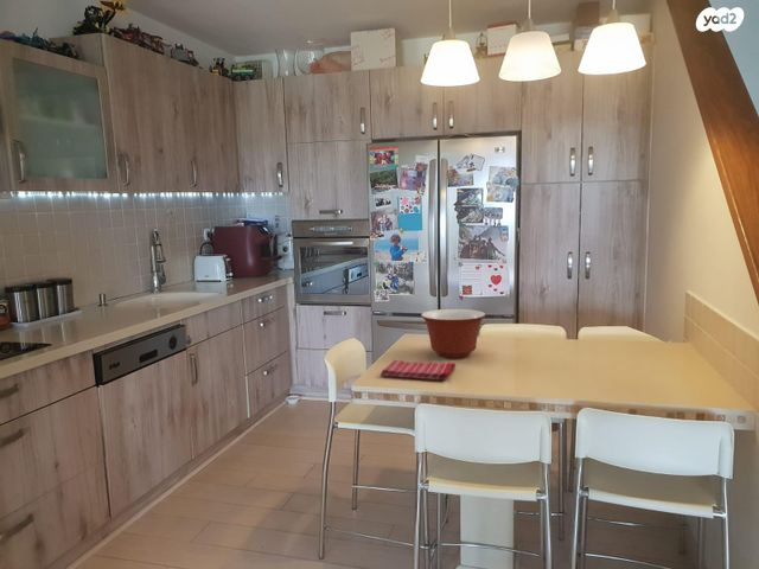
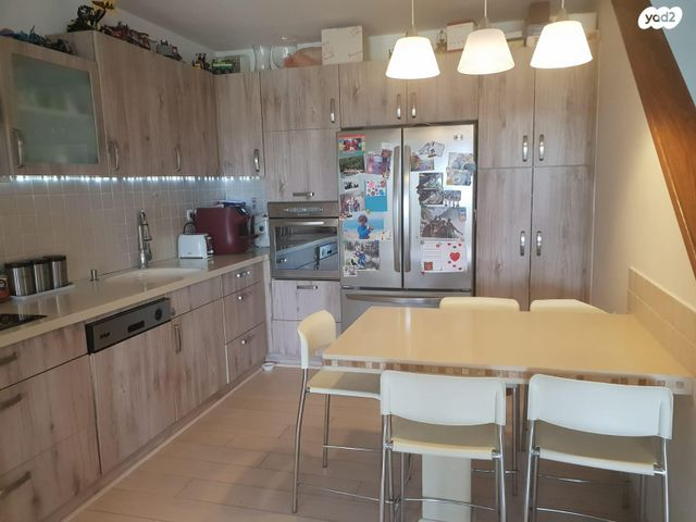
- mixing bowl [420,308,486,359]
- dish towel [380,359,457,382]
